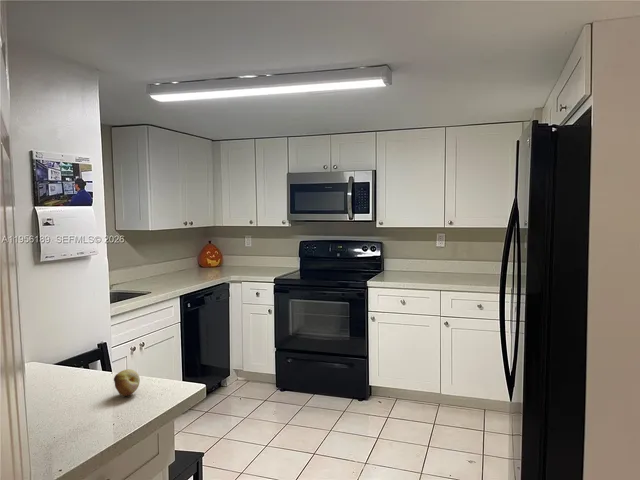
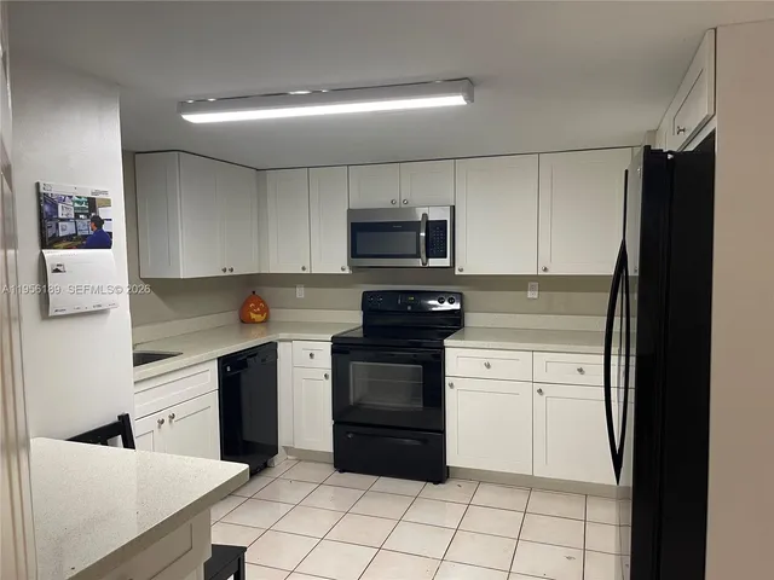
- fruit [113,368,141,397]
